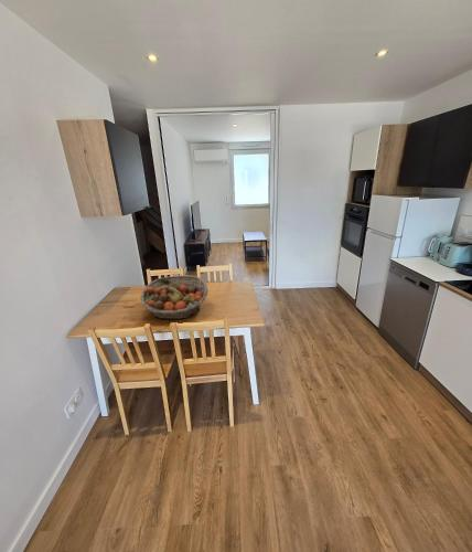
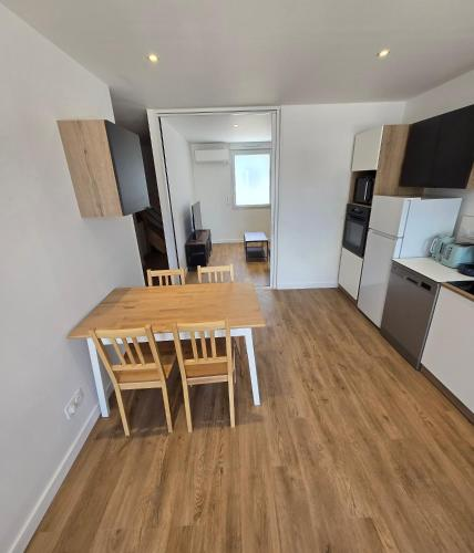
- fruit basket [139,274,210,320]
